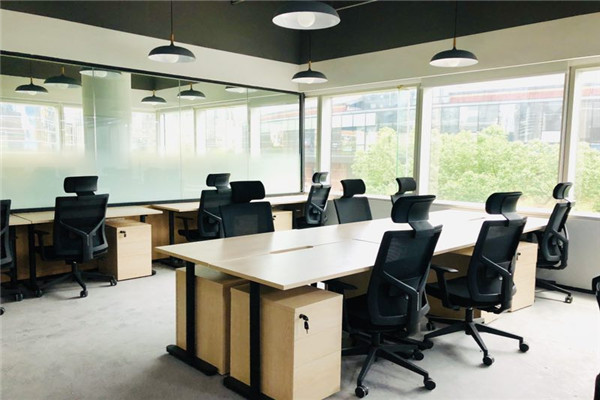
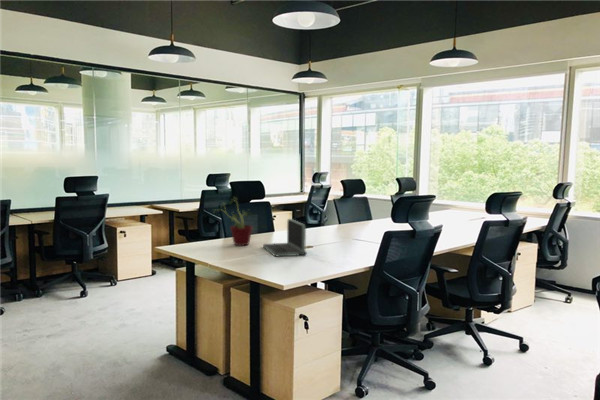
+ potted plant [213,196,254,247]
+ laptop [262,218,308,257]
